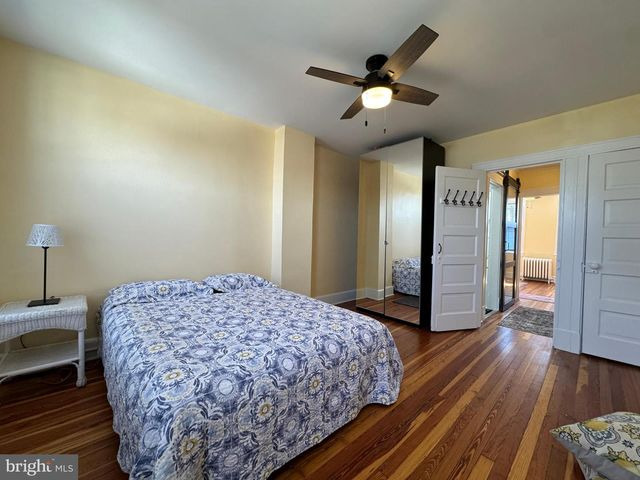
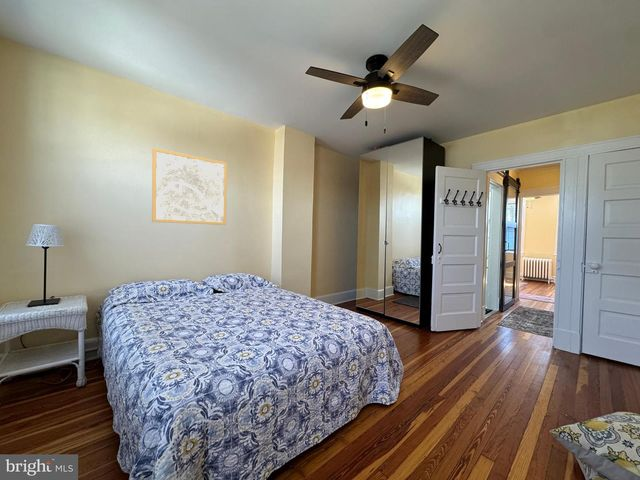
+ wall art [151,147,228,226]
